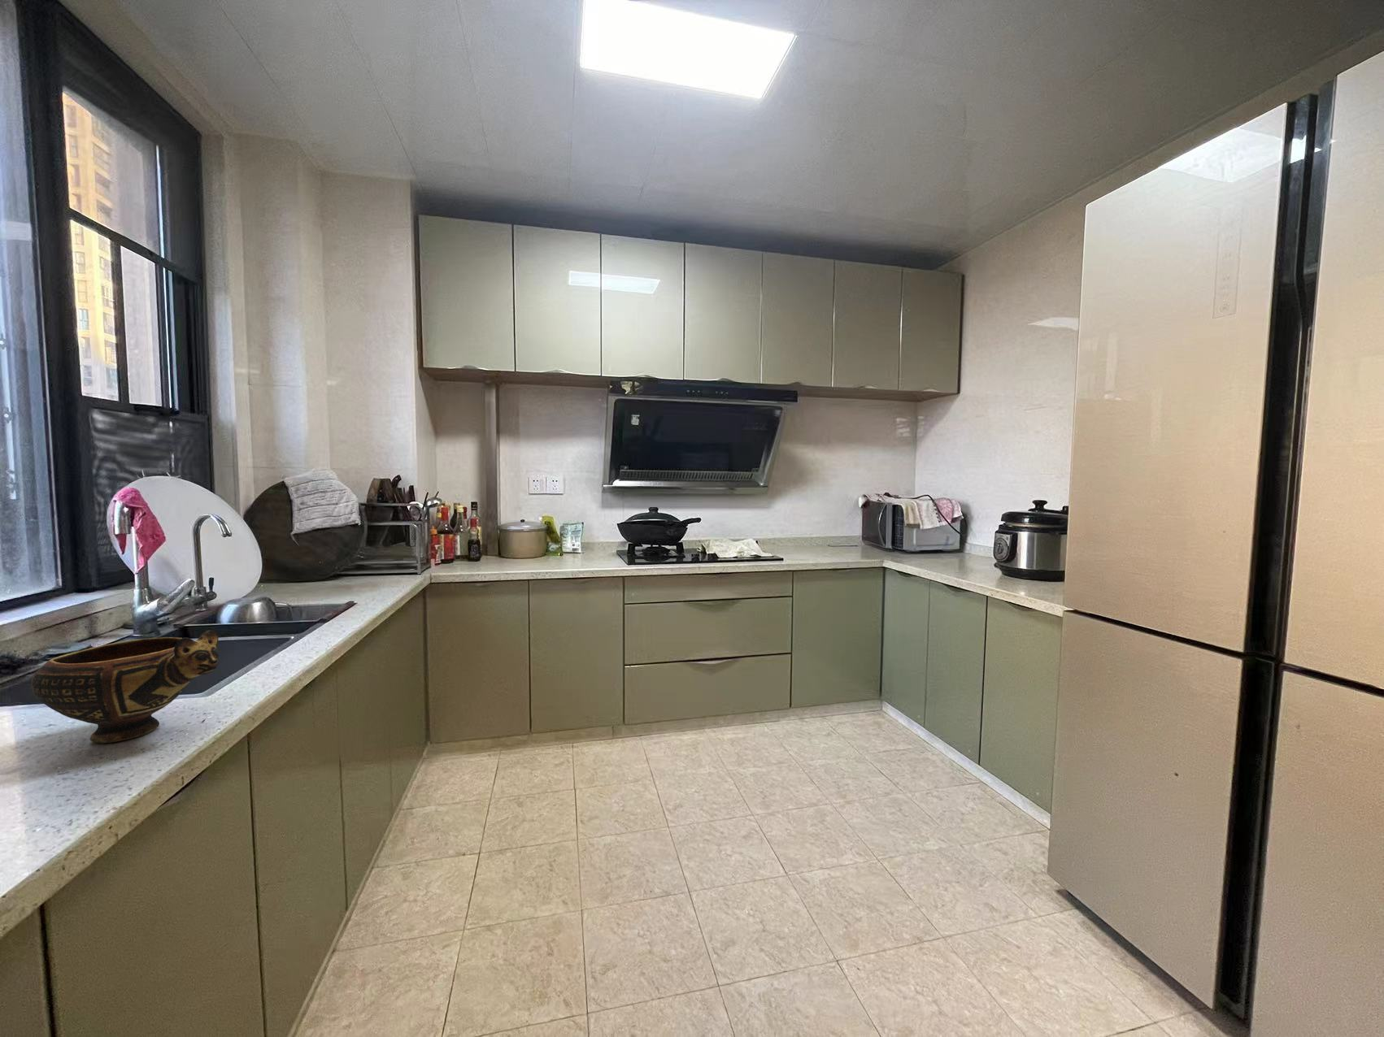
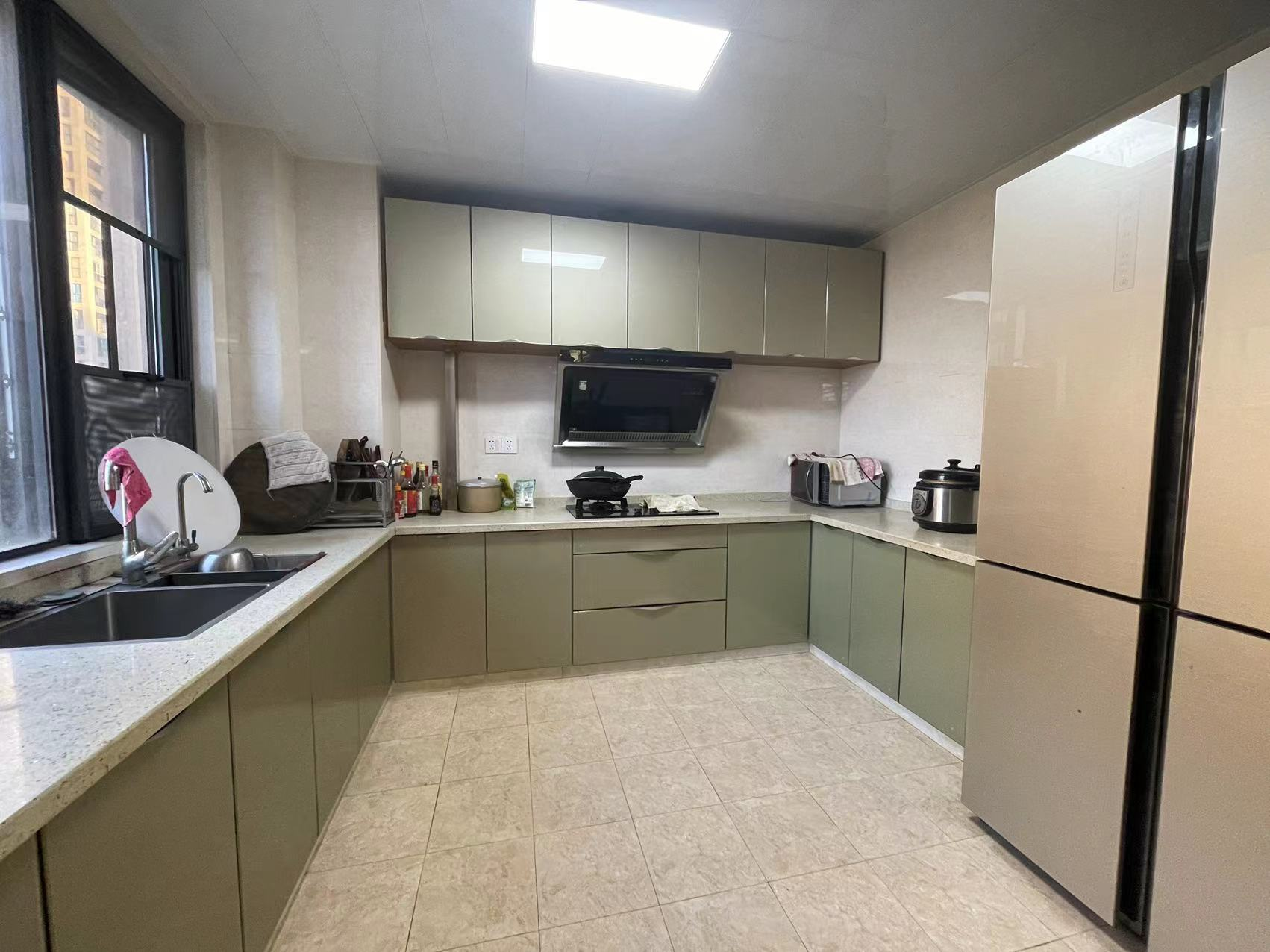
- ceramic bowl [31,630,220,744]
